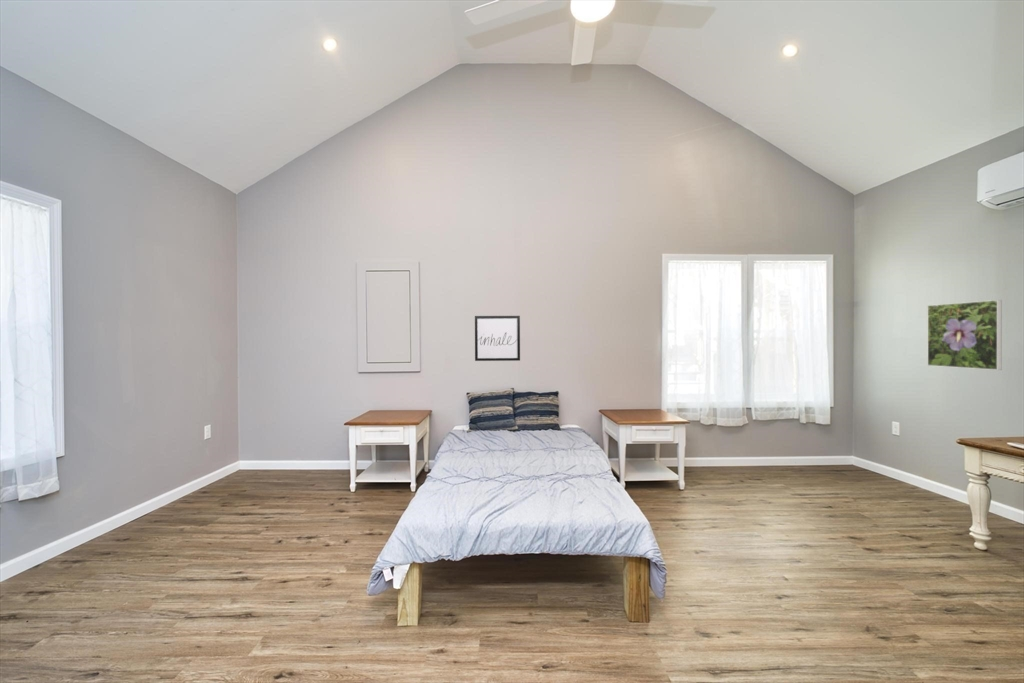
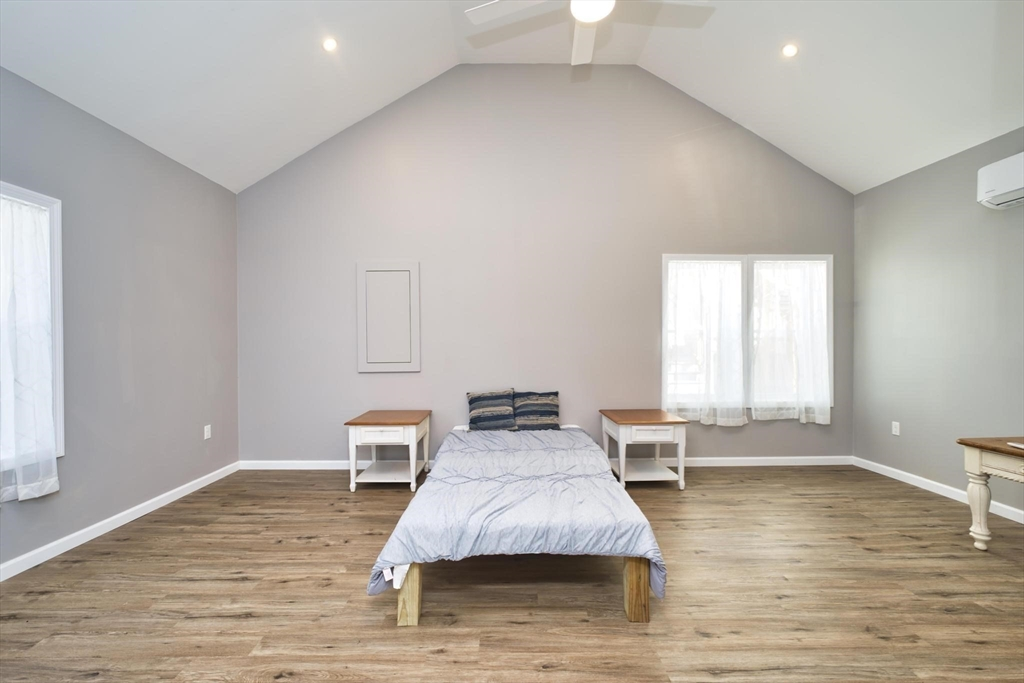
- wall art [474,315,521,362]
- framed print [927,299,1003,371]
